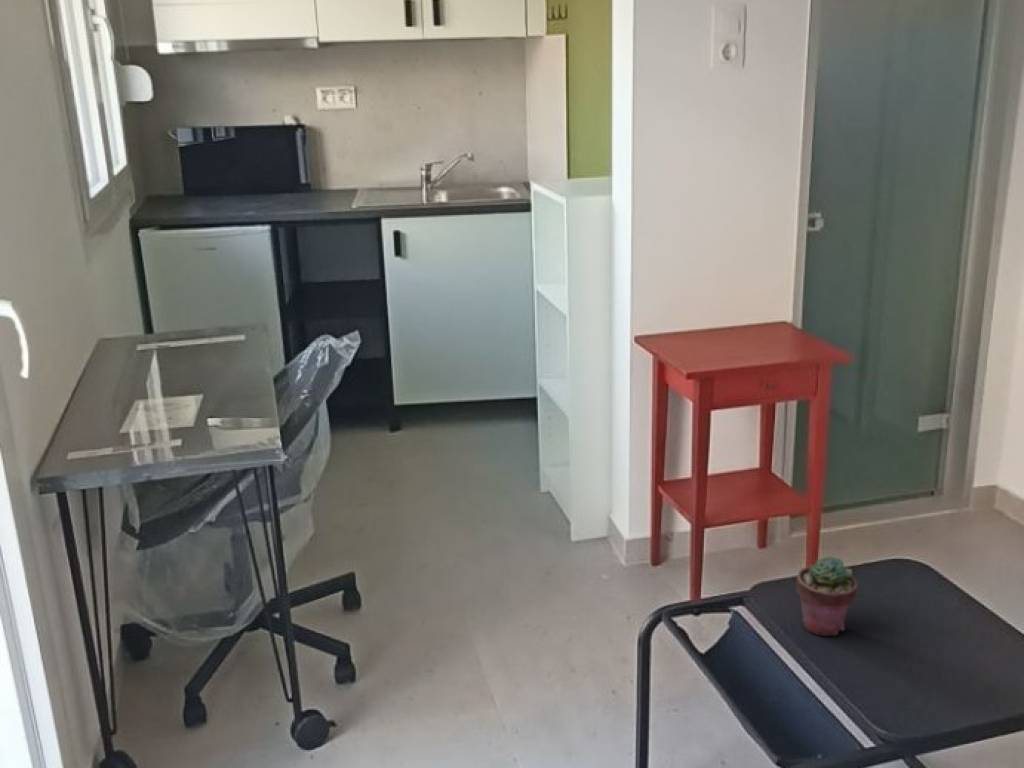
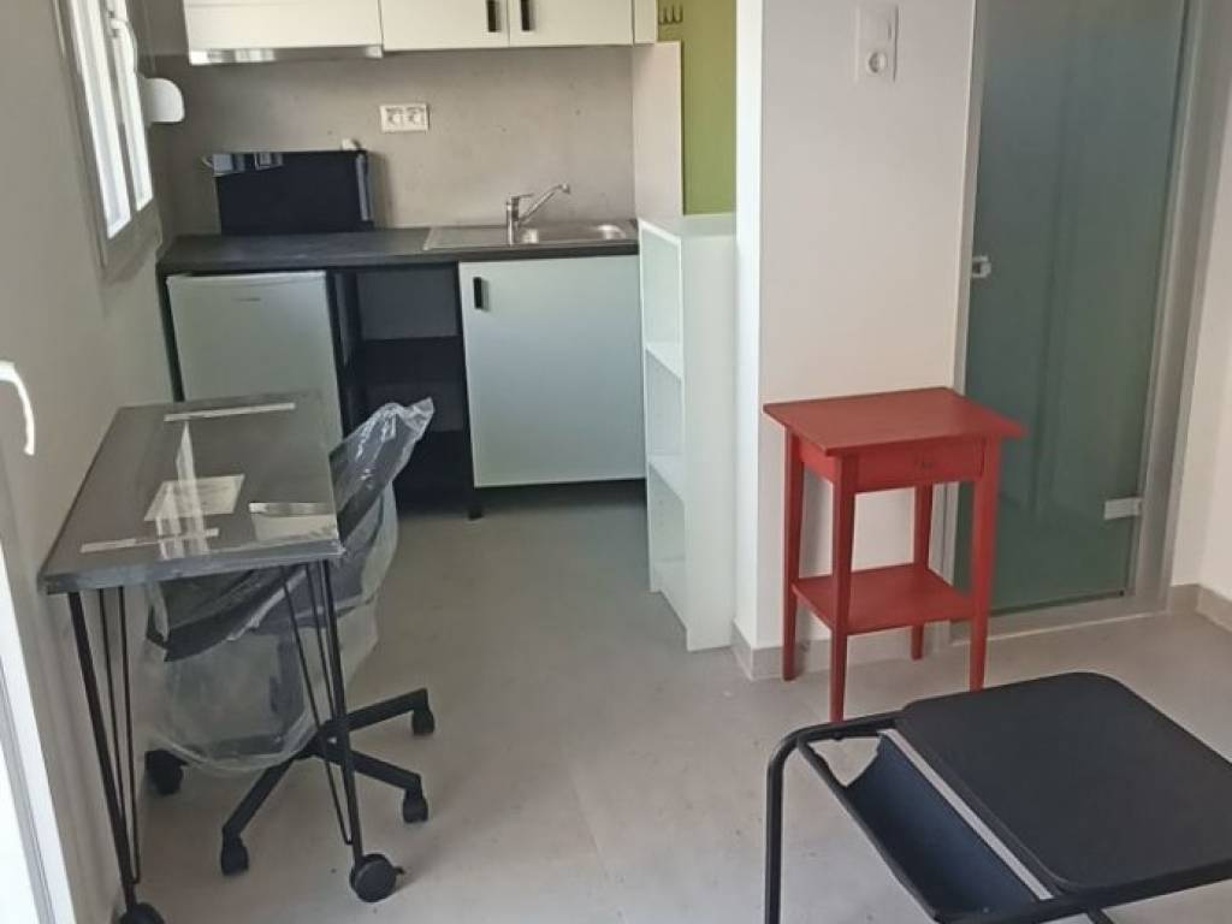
- potted succulent [795,555,859,637]
